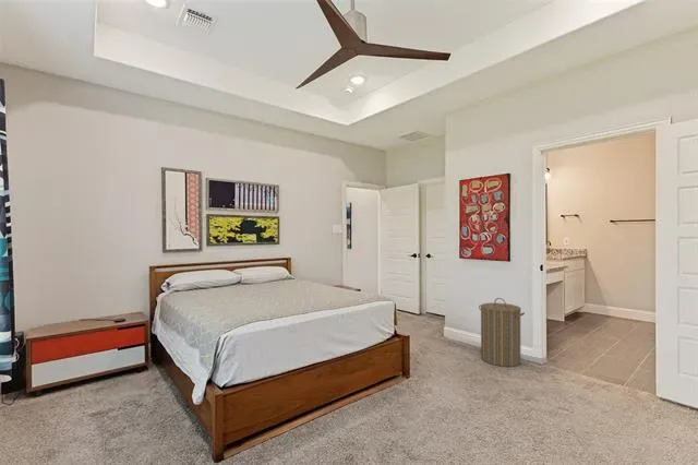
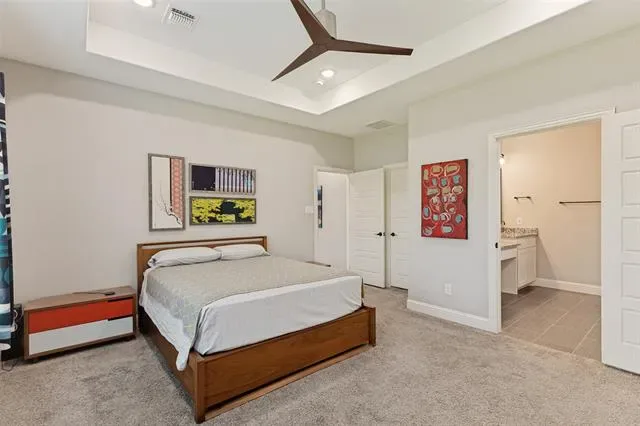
- laundry hamper [478,297,526,368]
